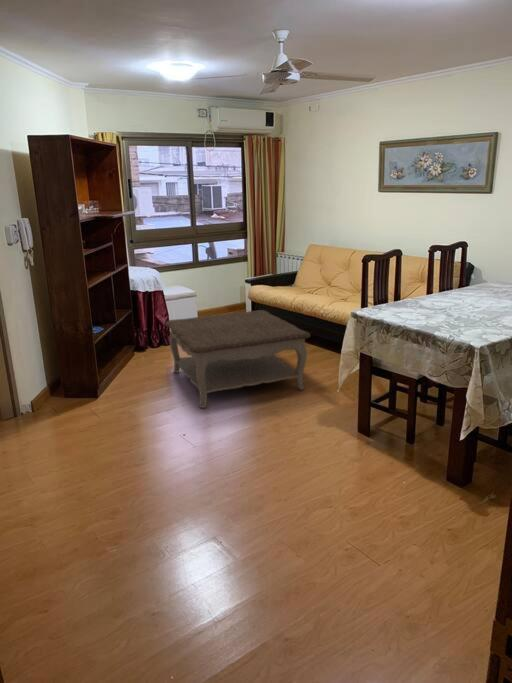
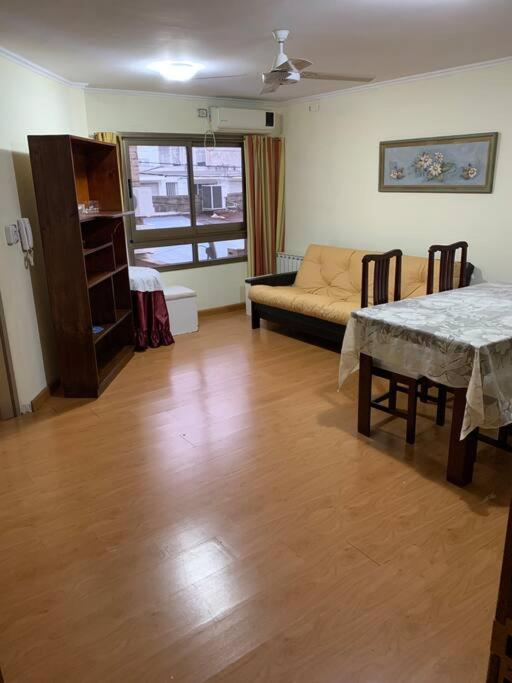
- coffee table [164,309,312,409]
